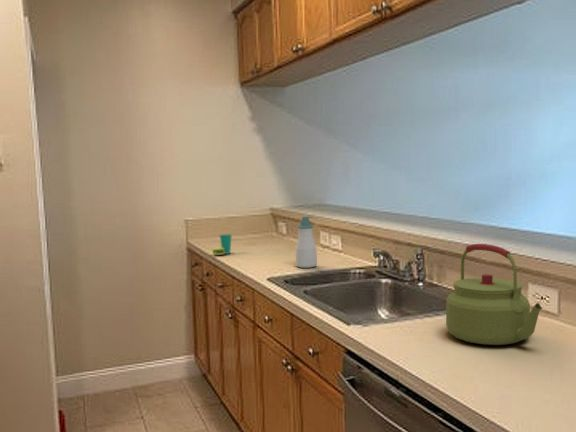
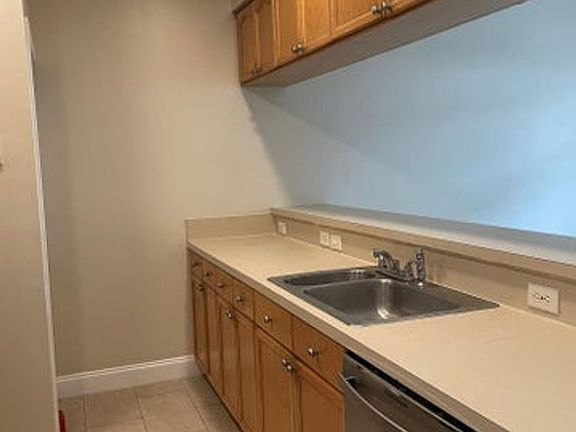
- kettle [445,243,543,346]
- soap bottle [295,215,318,269]
- cup [211,234,233,256]
